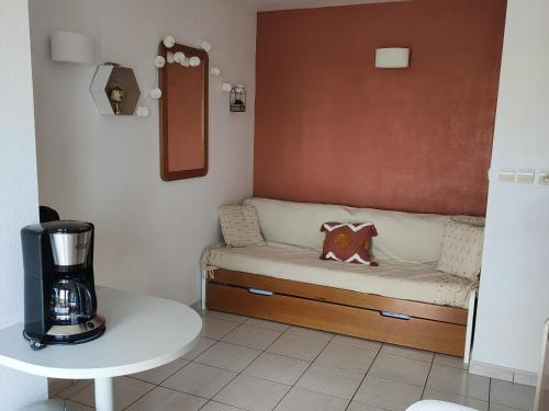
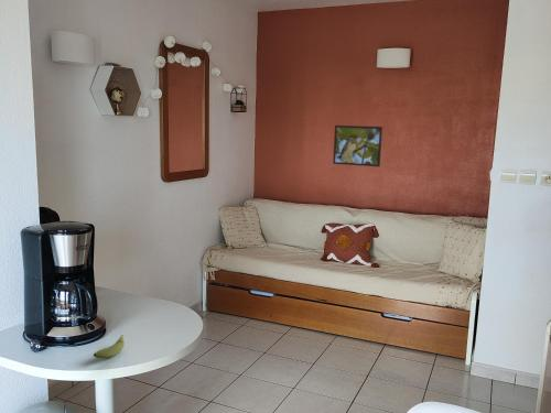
+ banana [93,334,126,359]
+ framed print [332,124,383,167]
